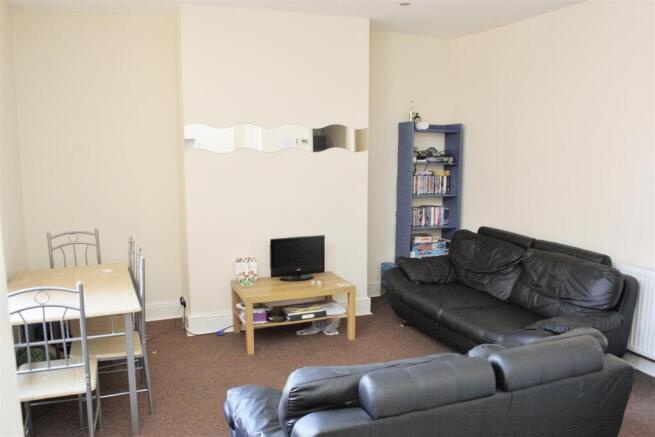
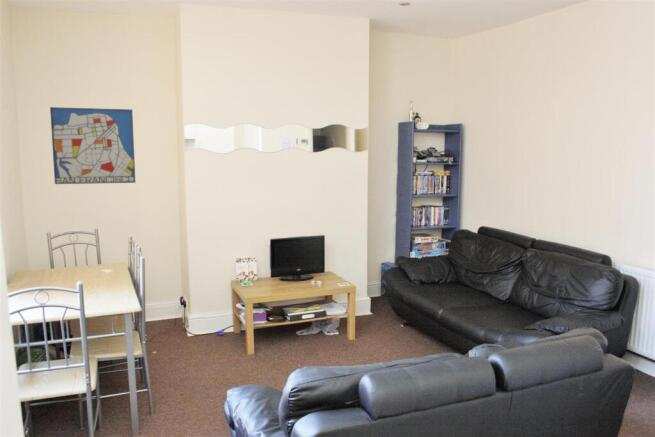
+ wall art [49,106,136,185]
